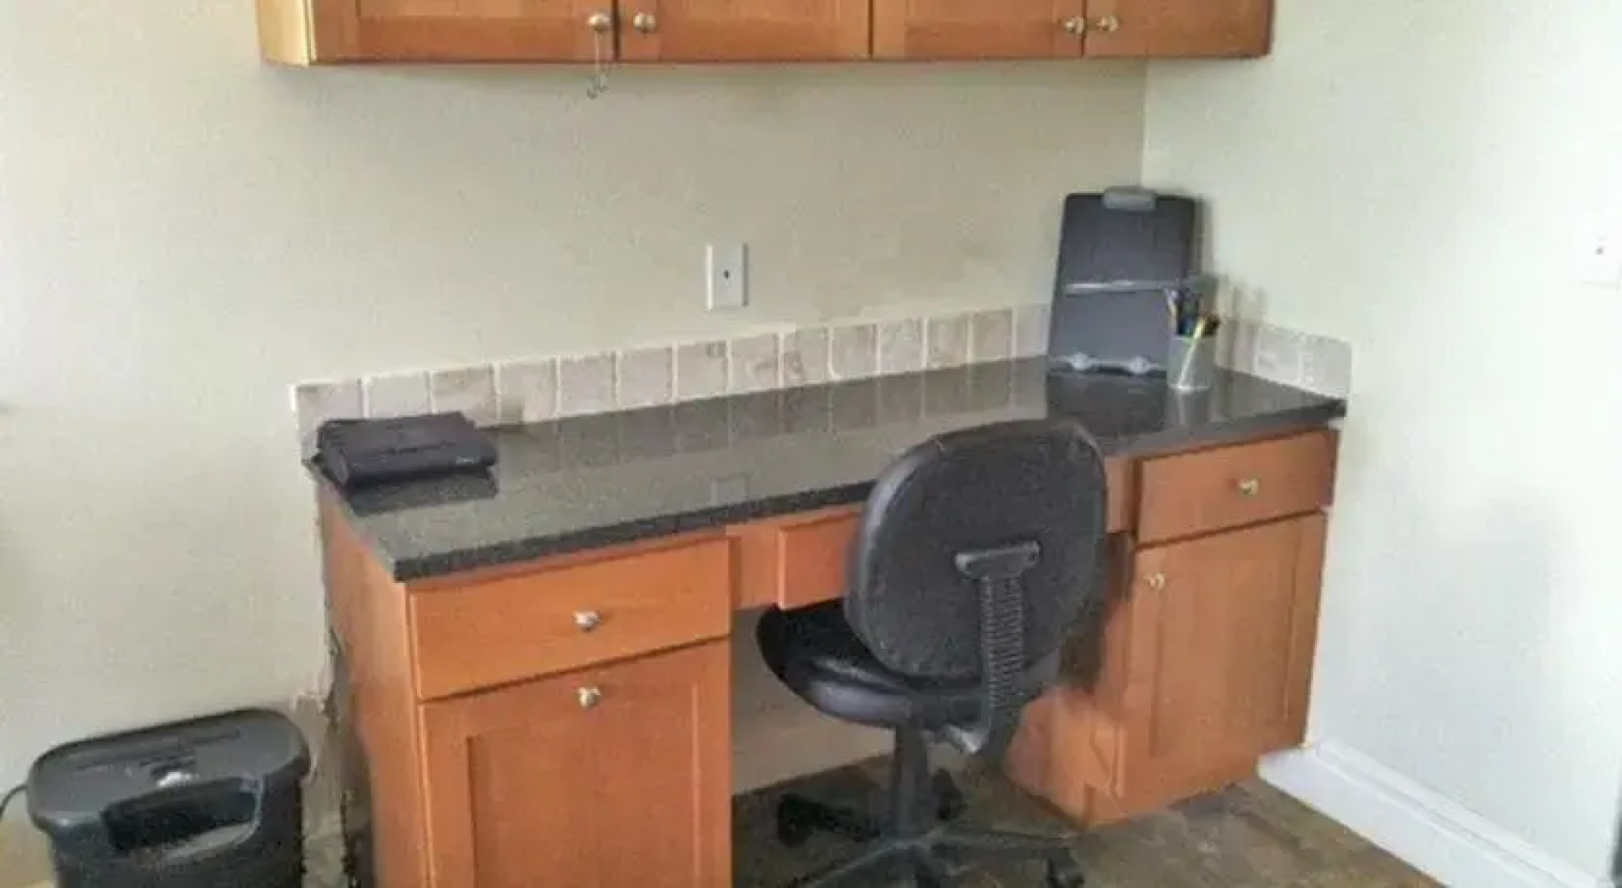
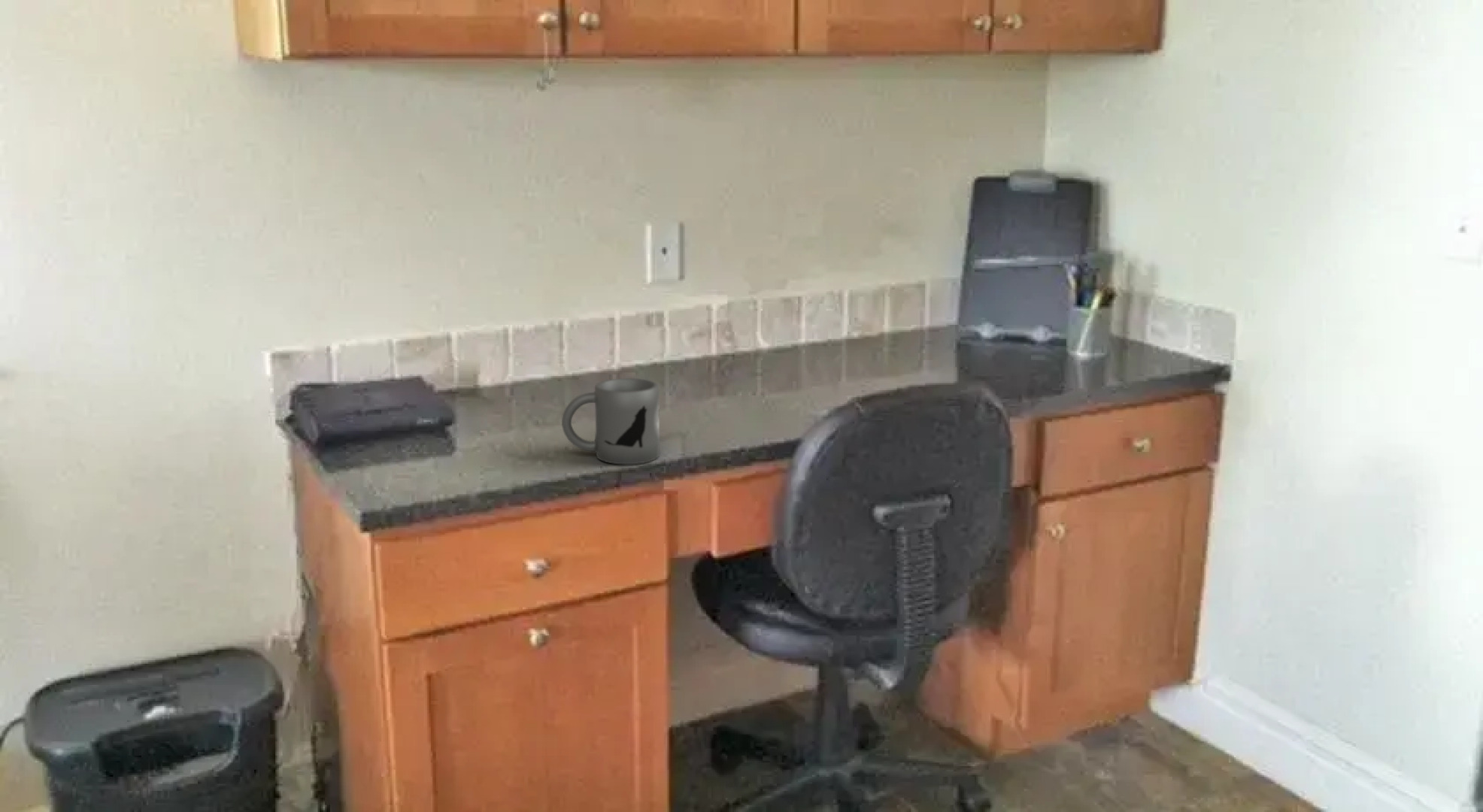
+ mug [561,377,660,465]
